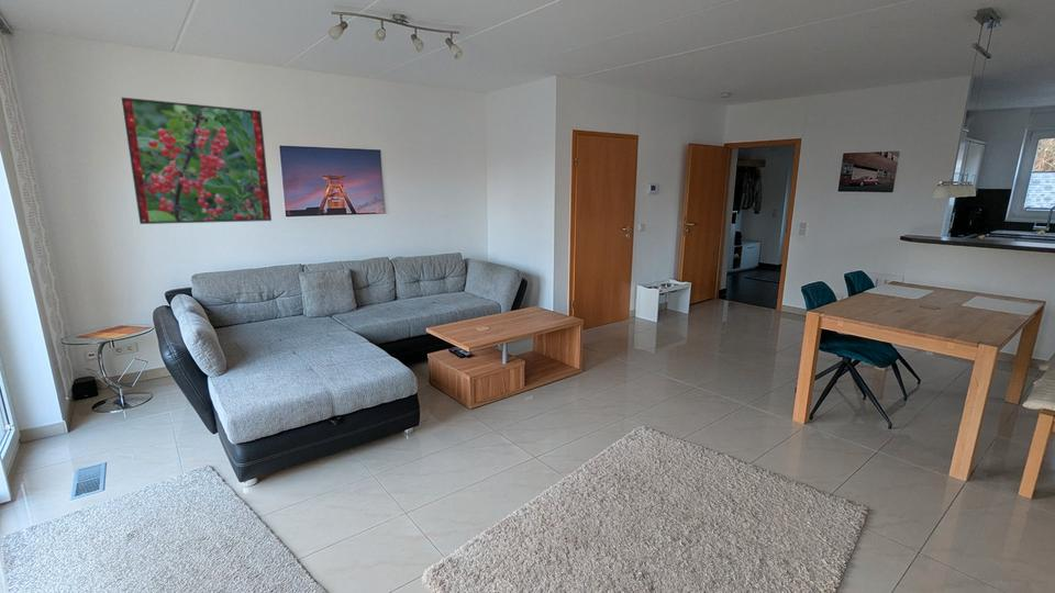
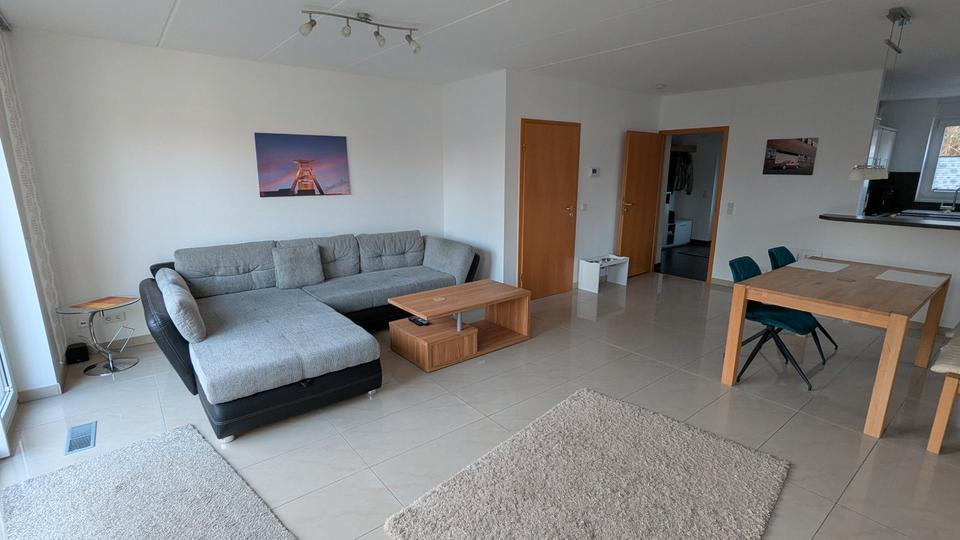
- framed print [120,97,273,225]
